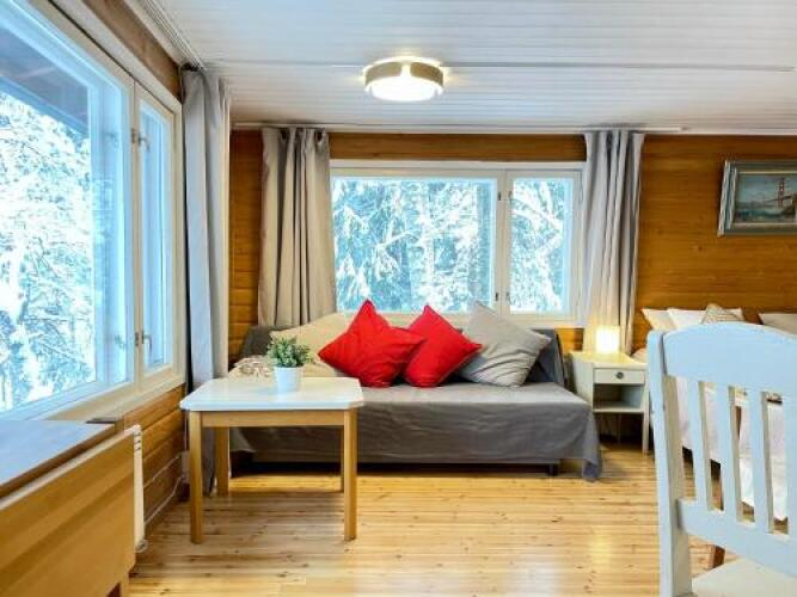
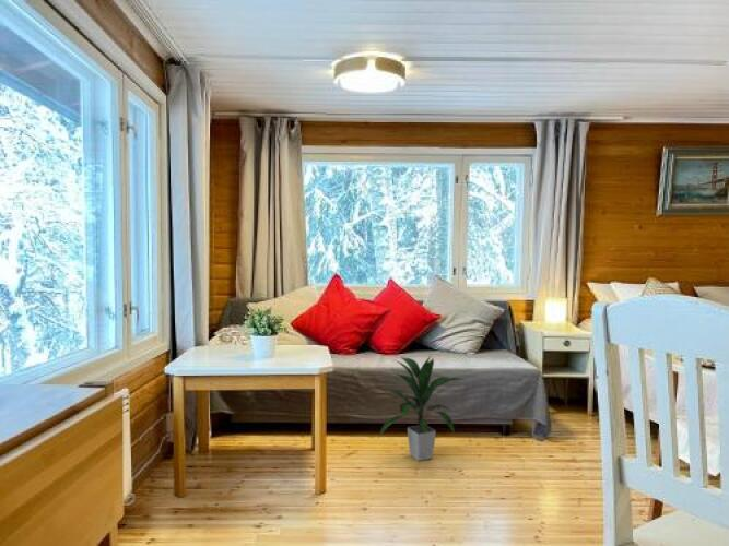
+ indoor plant [377,355,469,462]
